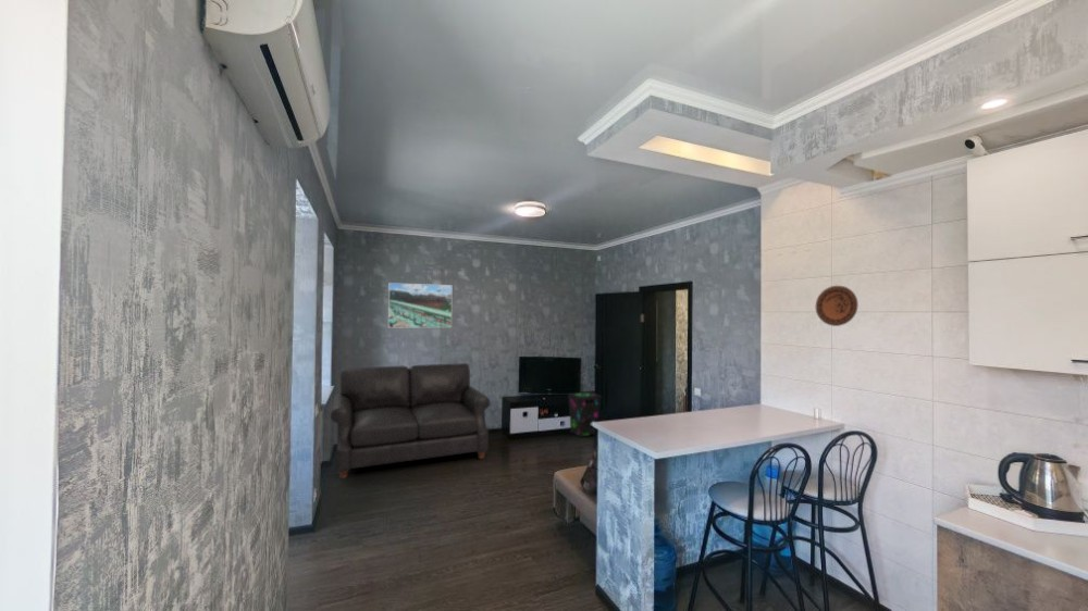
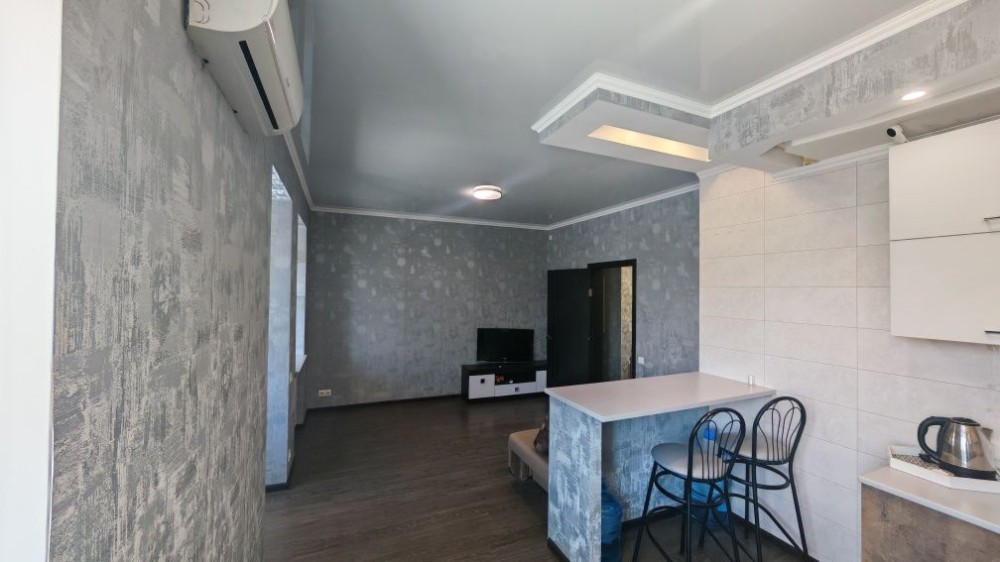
- sofa [330,362,491,479]
- speaker [567,390,602,438]
- decorative plate [815,285,860,327]
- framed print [387,282,454,328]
